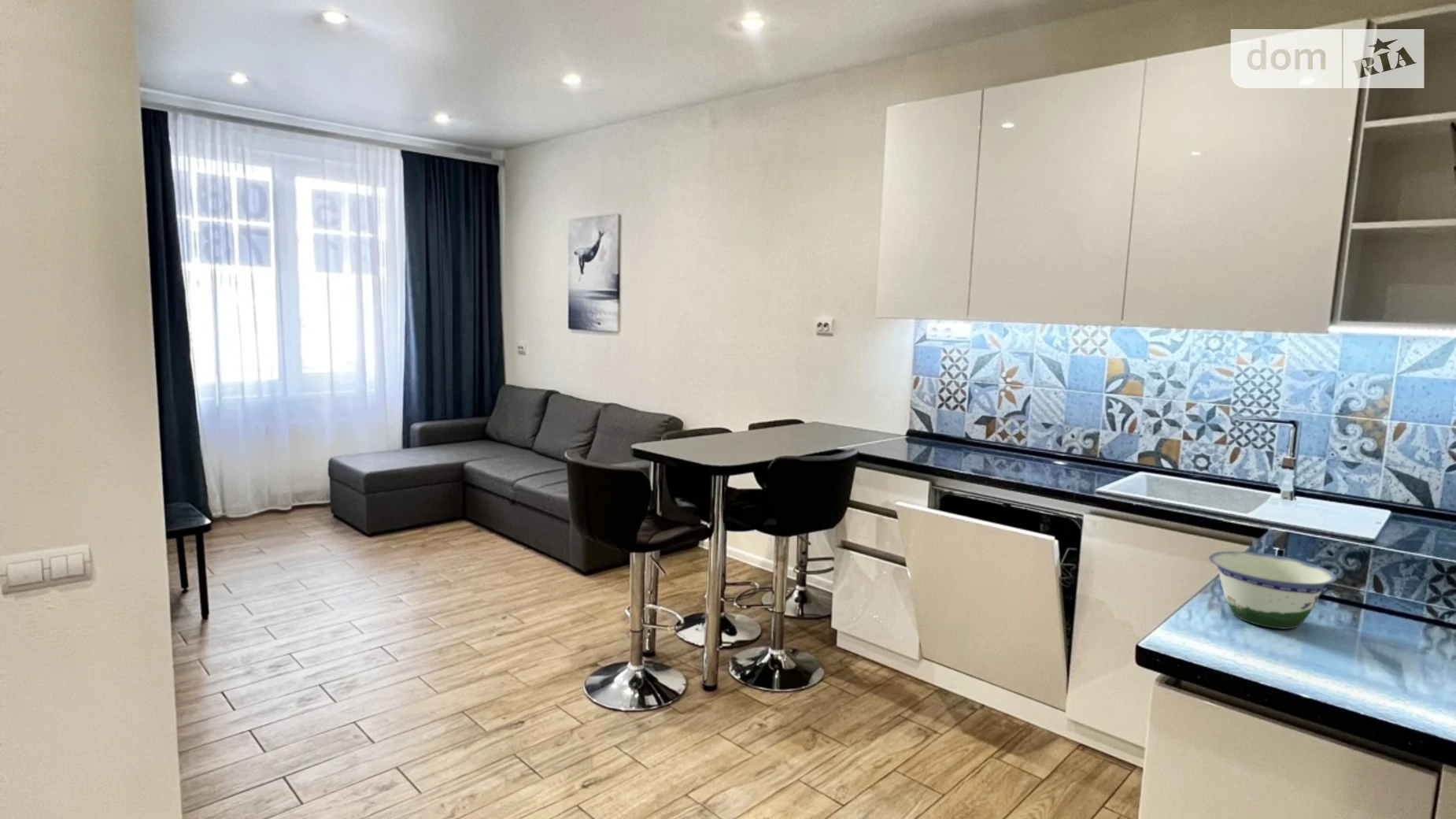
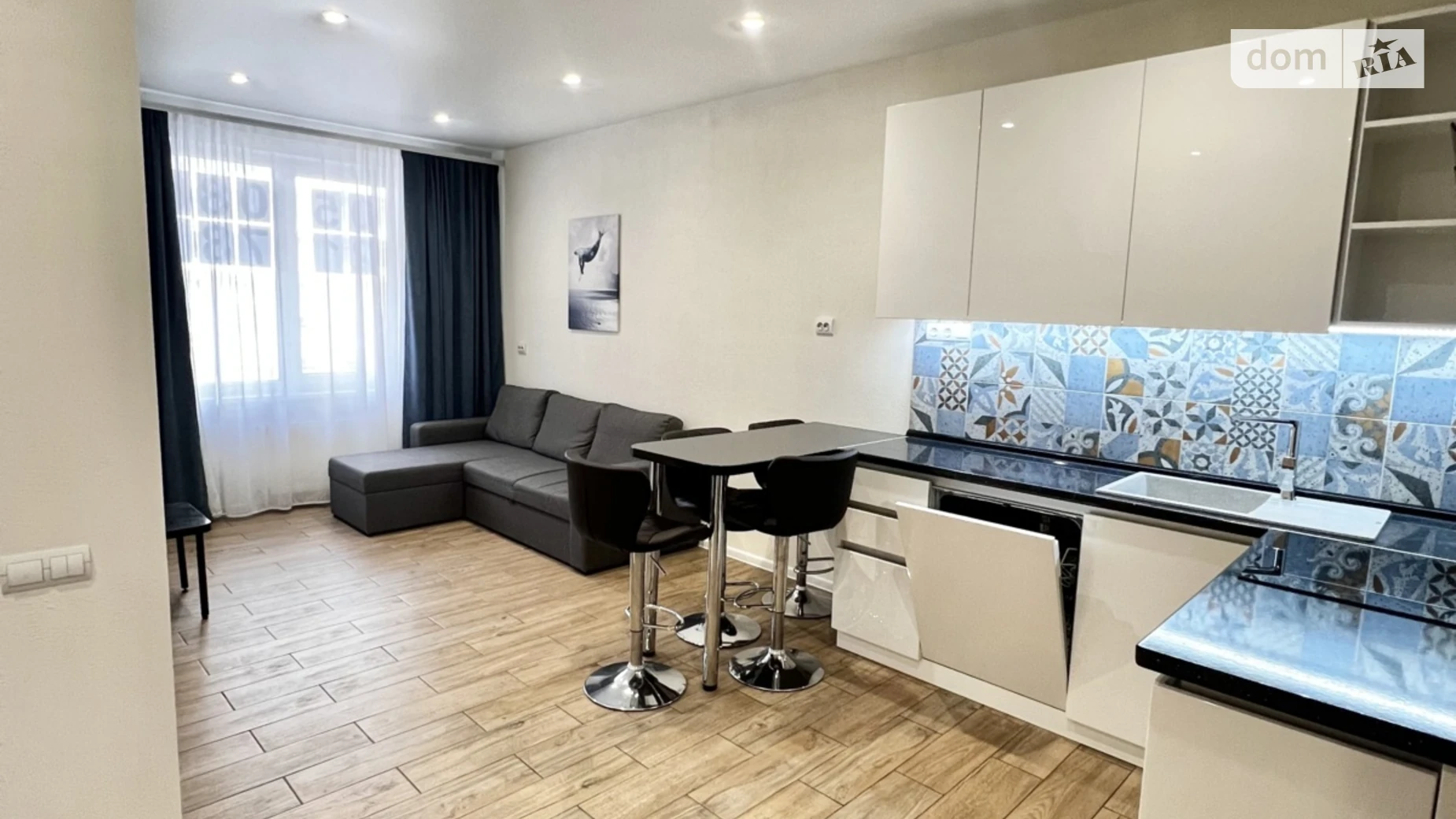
- bowl [1208,550,1337,630]
